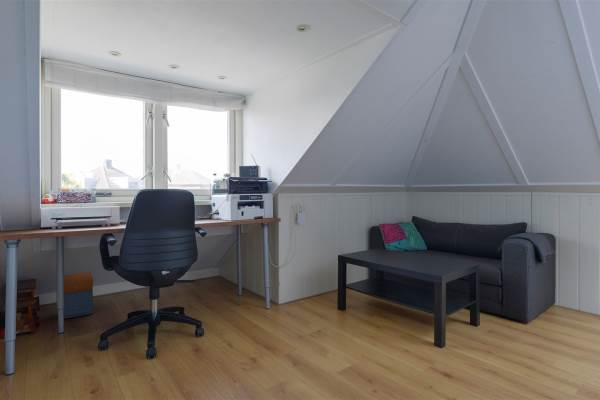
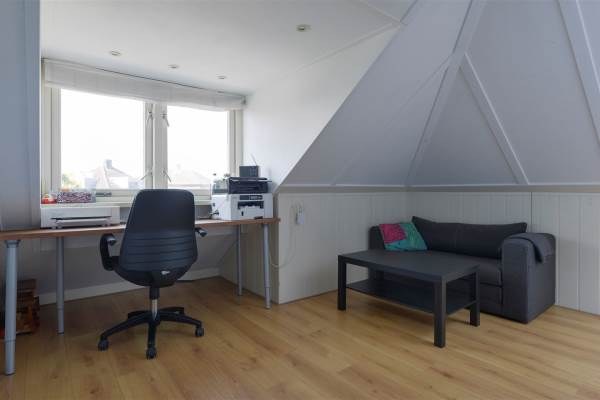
- backpack [63,271,94,320]
